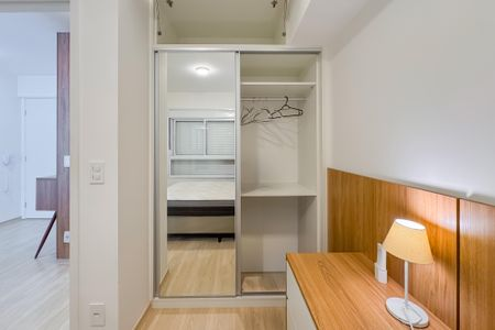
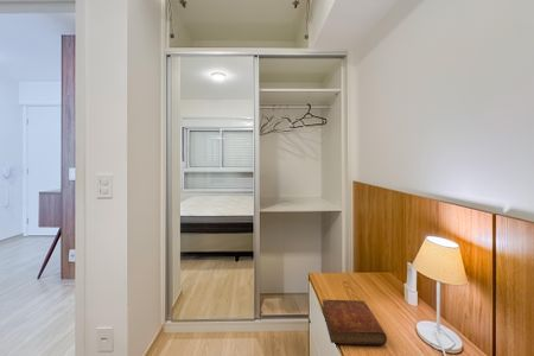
+ bible [322,299,388,347]
